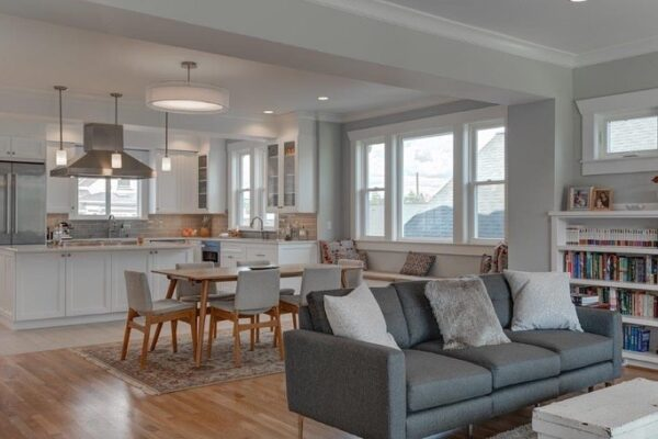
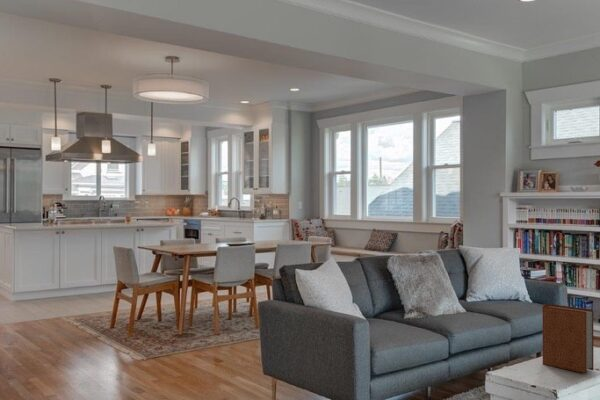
+ book [542,303,594,375]
